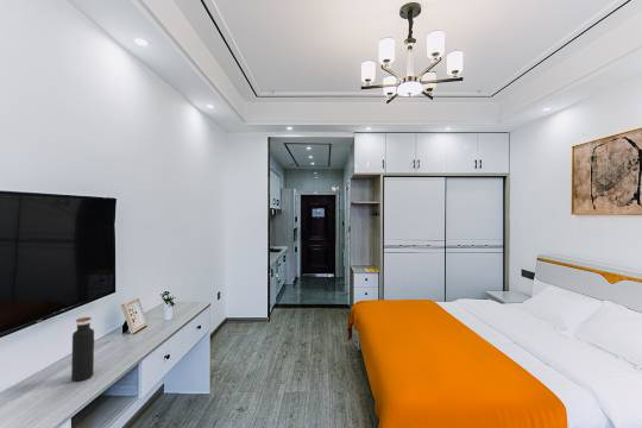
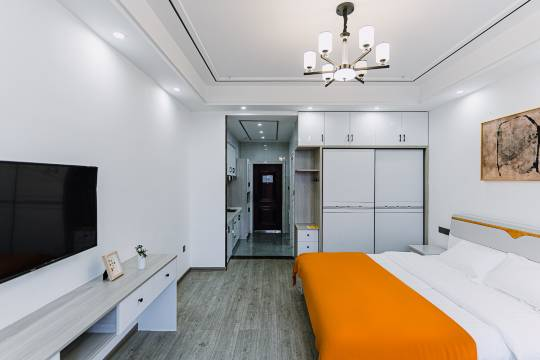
- water bottle [70,316,95,382]
